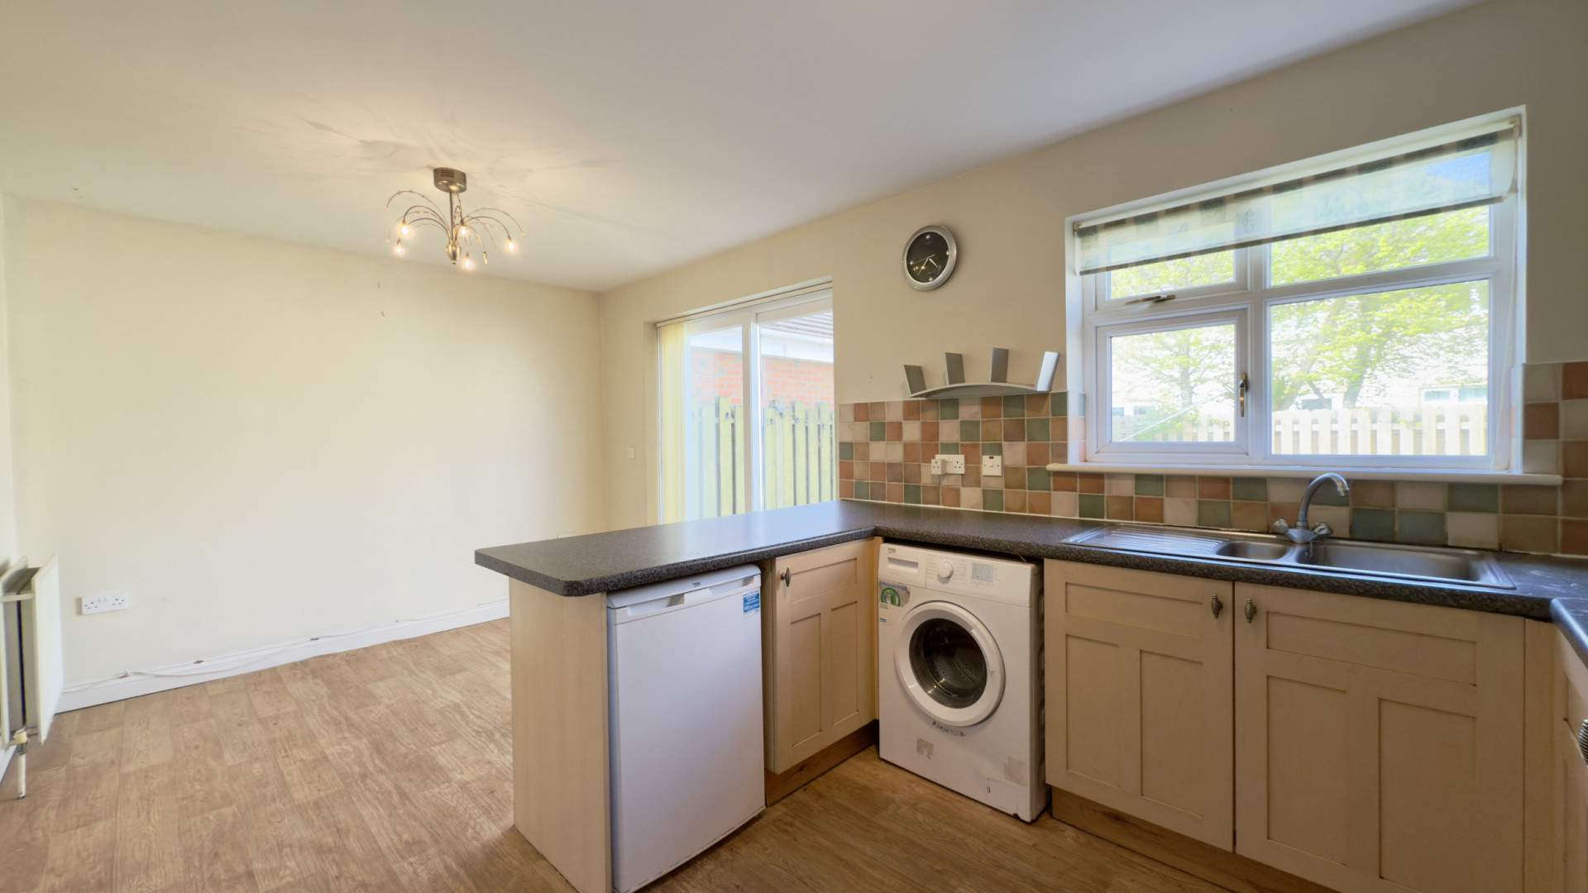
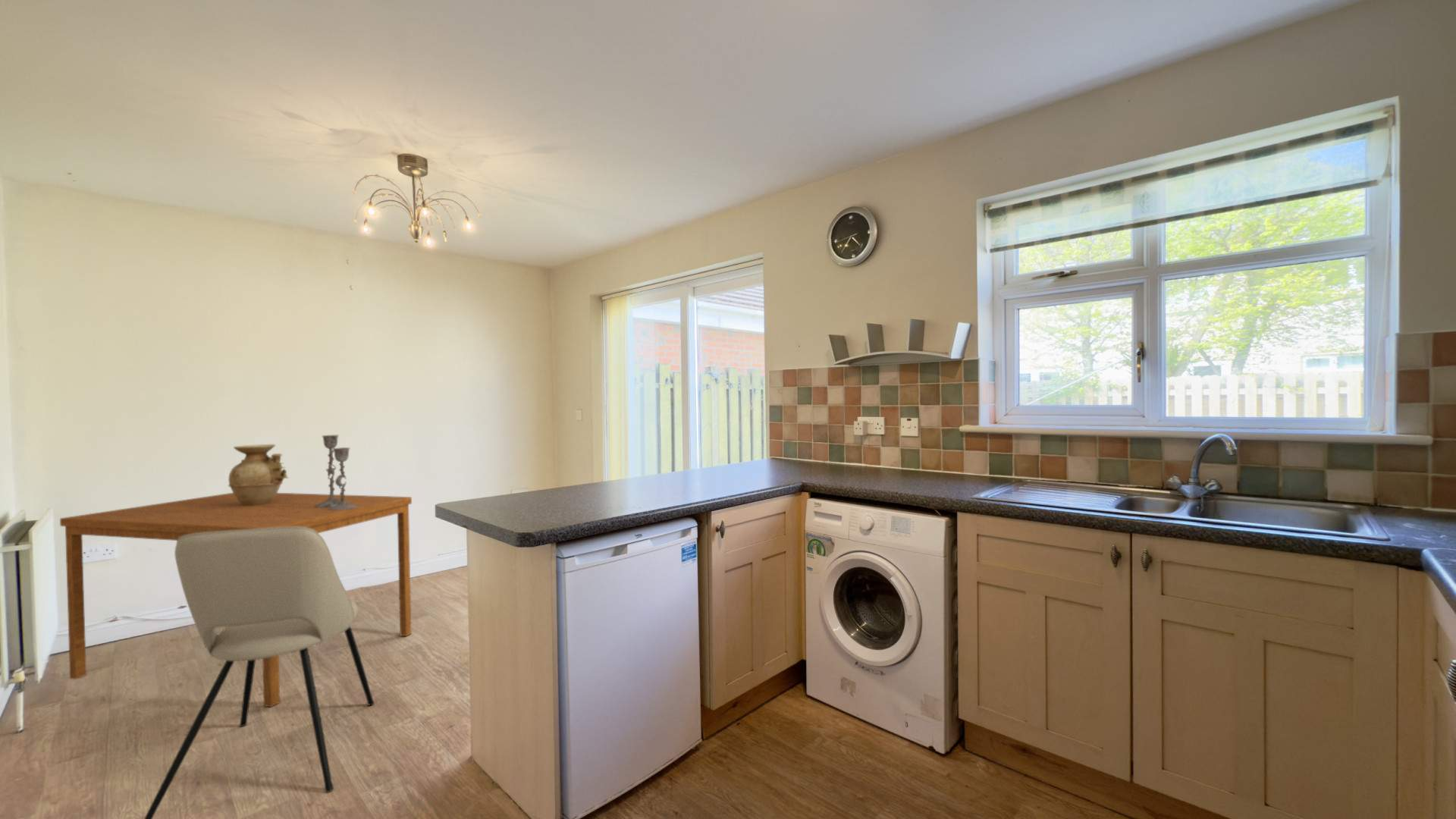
+ candlestick [315,435,357,510]
+ vase [227,444,290,506]
+ dining table [59,492,413,708]
+ dining chair [143,526,375,819]
